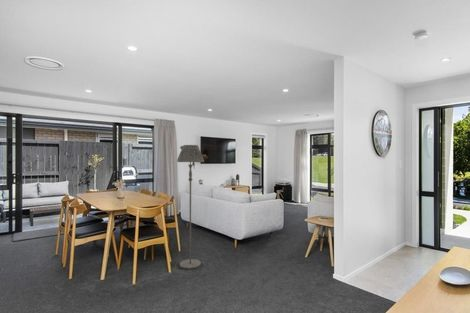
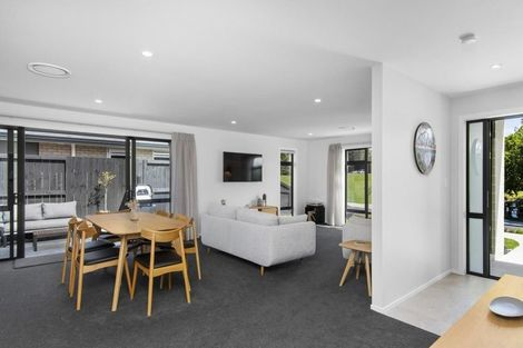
- floor lamp [176,144,205,270]
